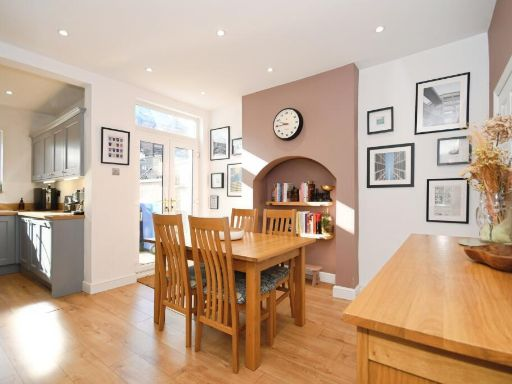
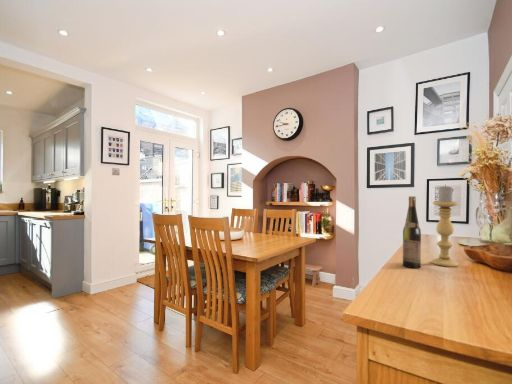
+ candle holder [431,184,459,268]
+ wine bottle [402,195,422,269]
